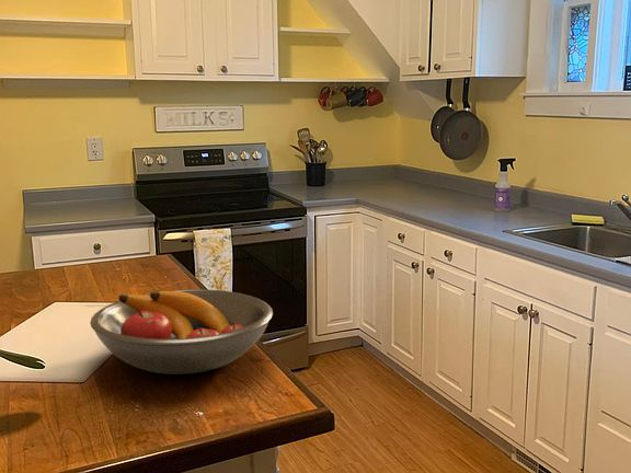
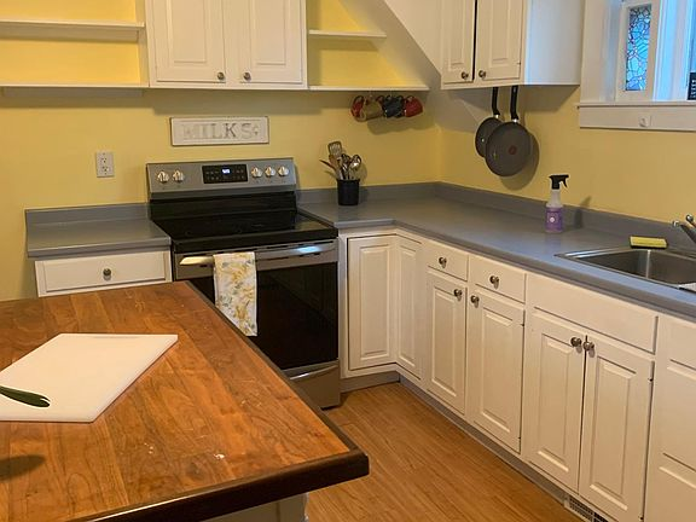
- fruit bowl [89,288,274,376]
